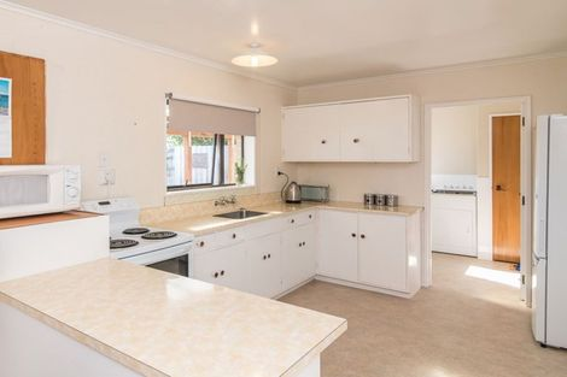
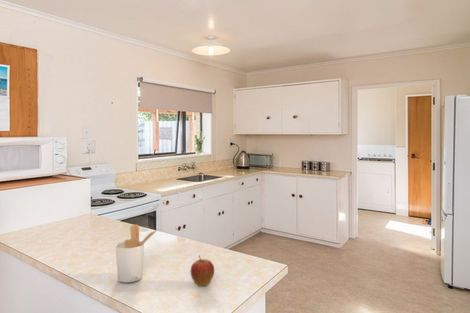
+ apple [190,254,215,287]
+ utensil holder [115,223,159,283]
